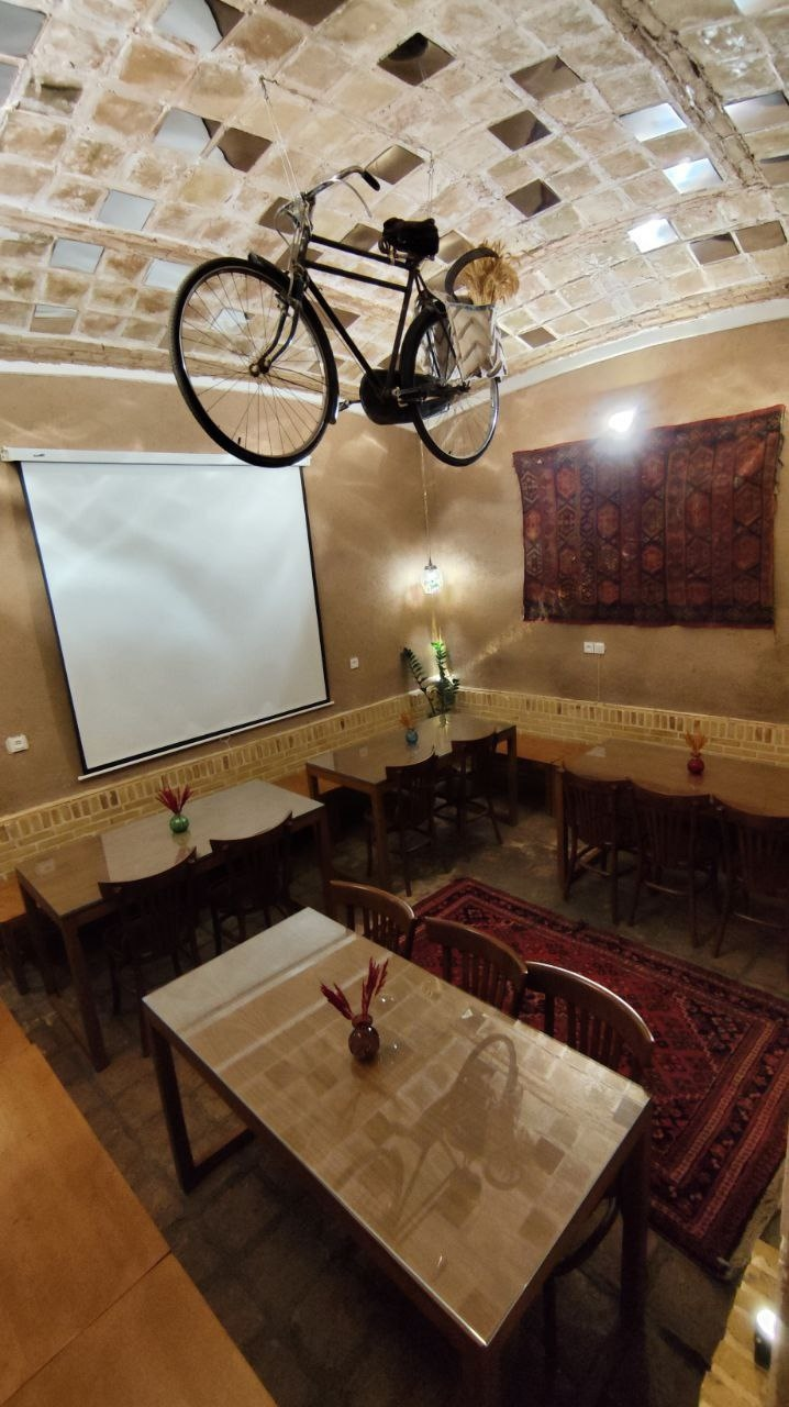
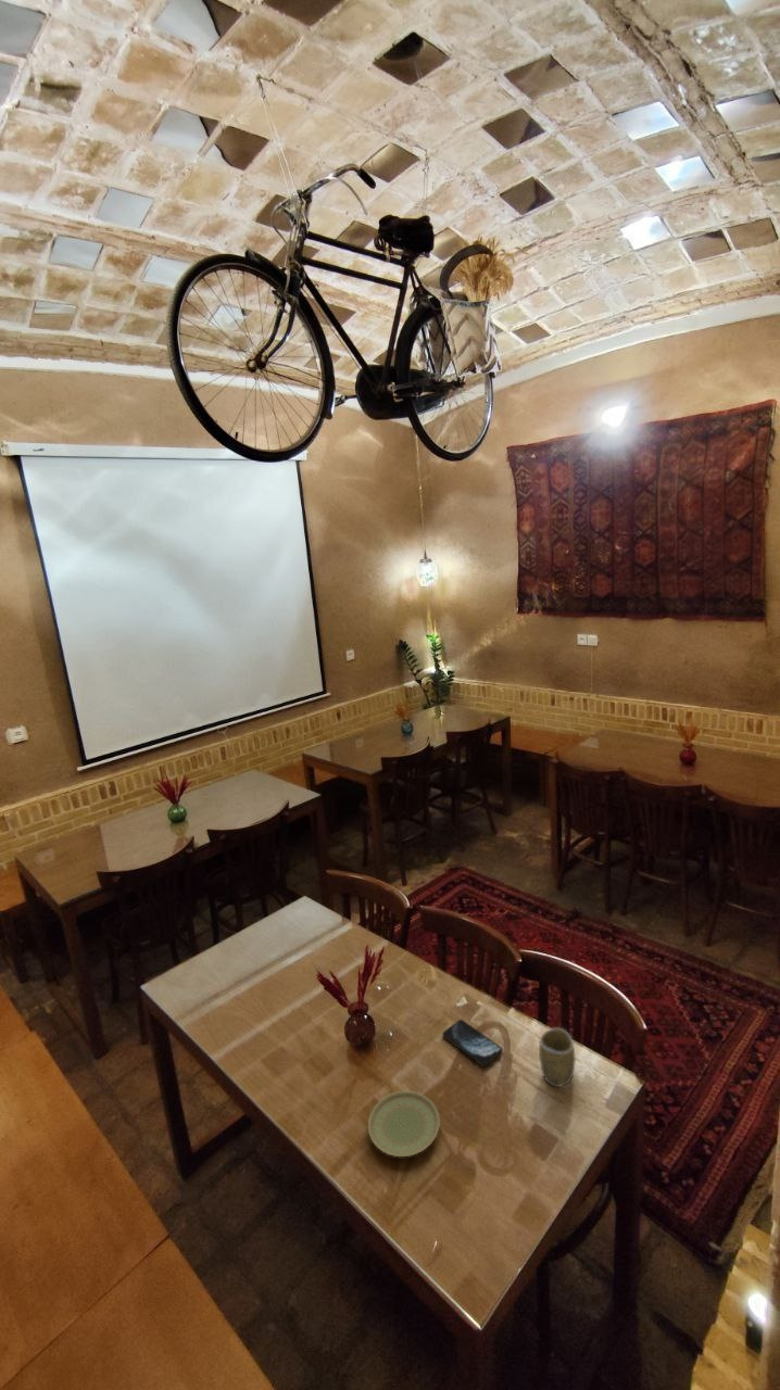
+ smartphone [441,1019,504,1067]
+ plate [367,1090,441,1158]
+ cup [538,1027,577,1088]
